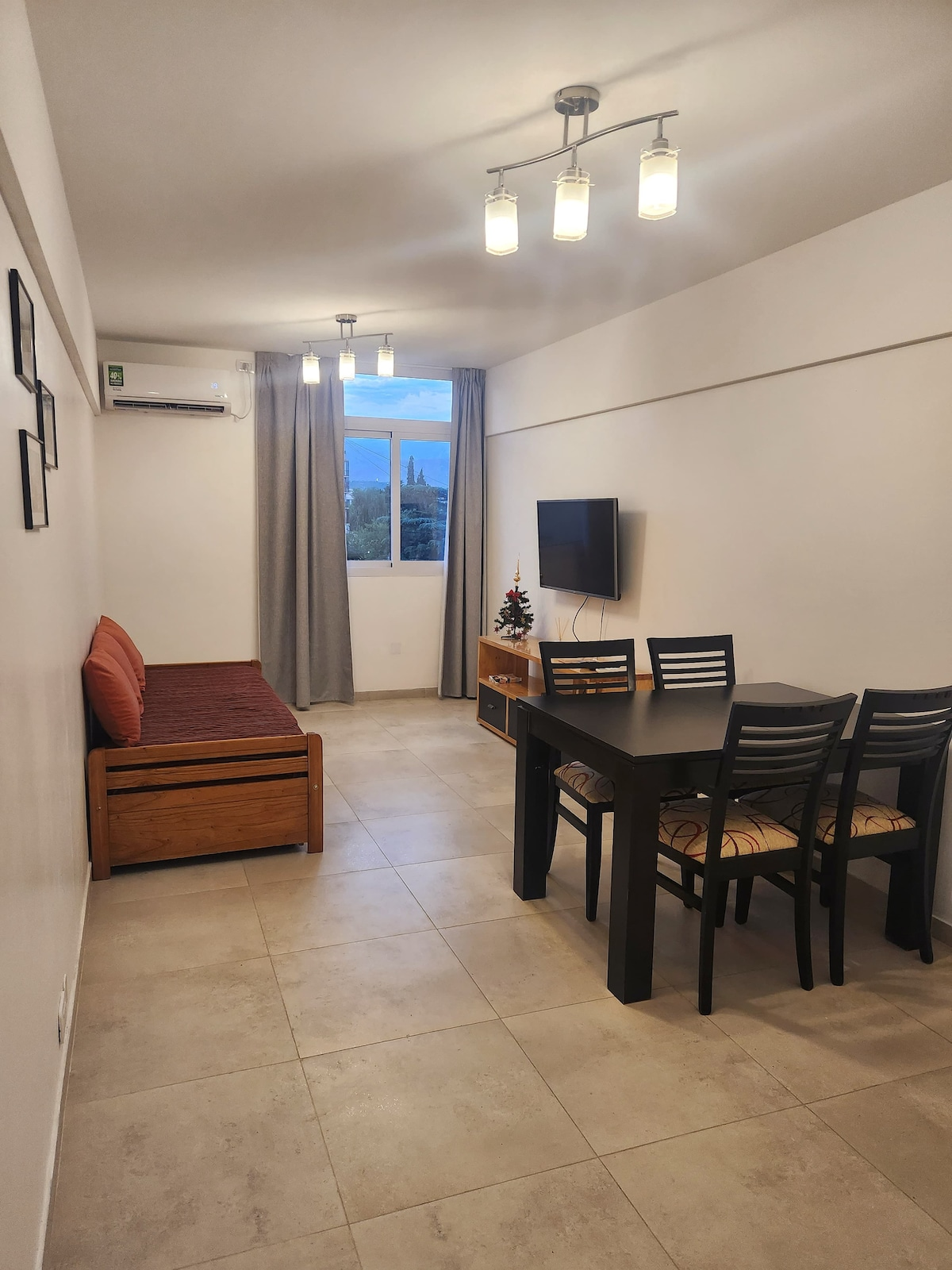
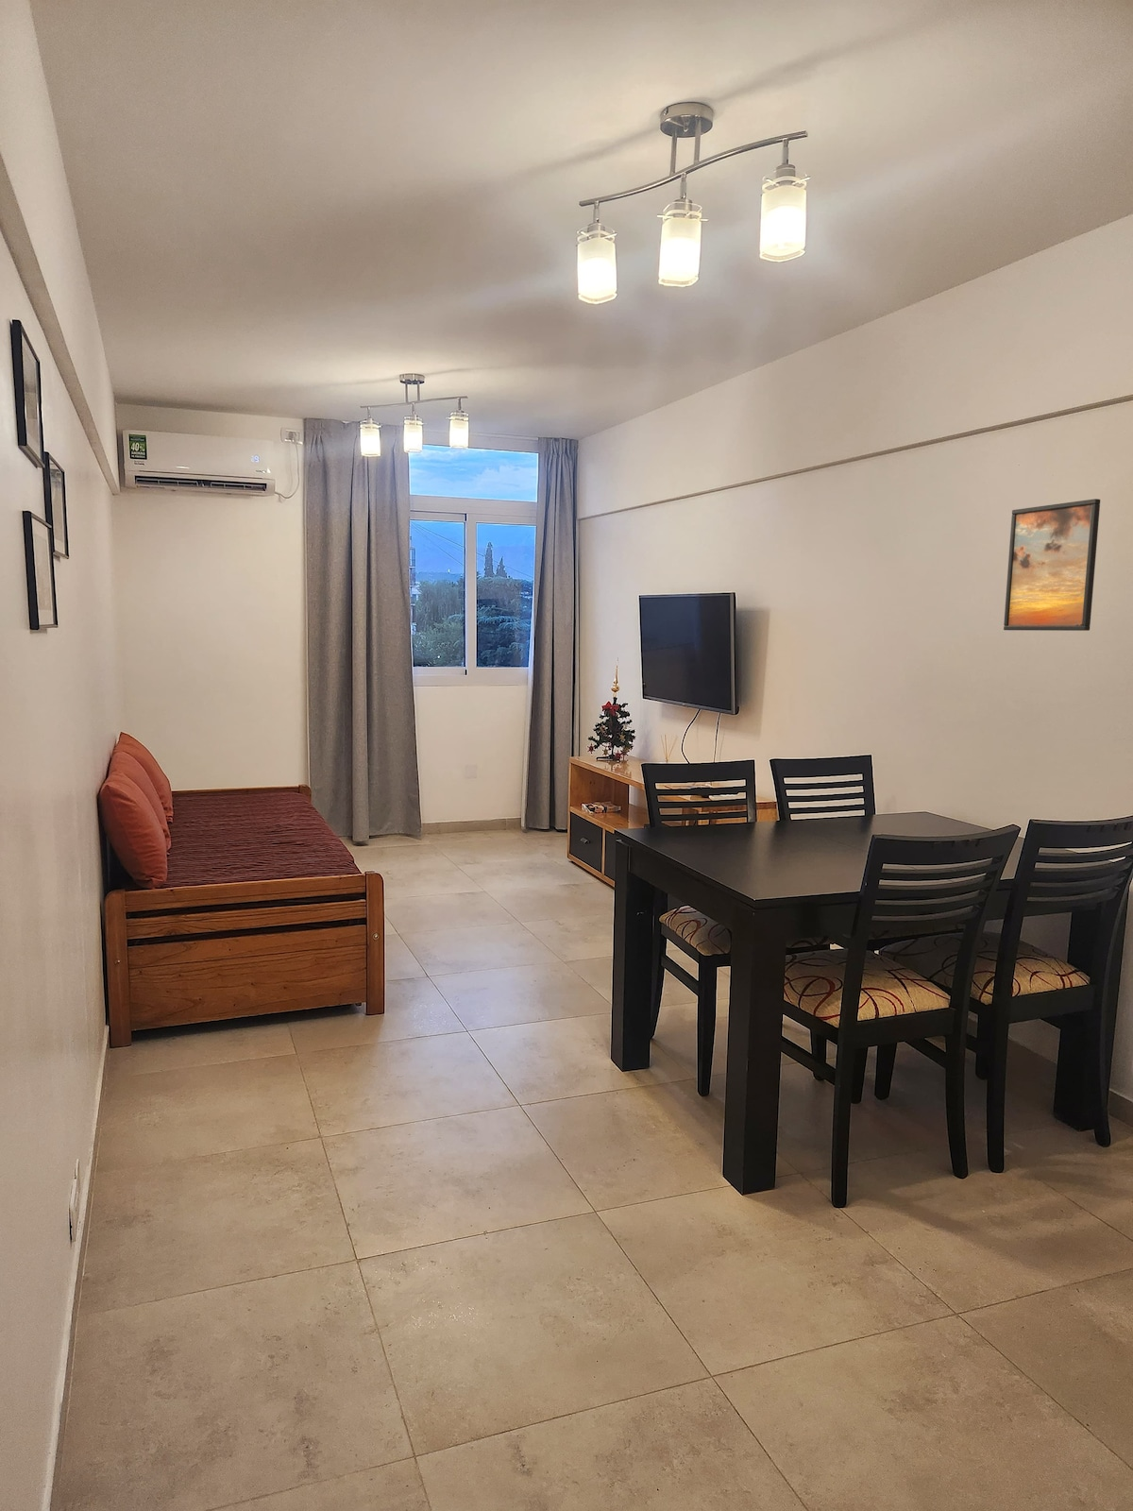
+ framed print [1003,497,1101,632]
